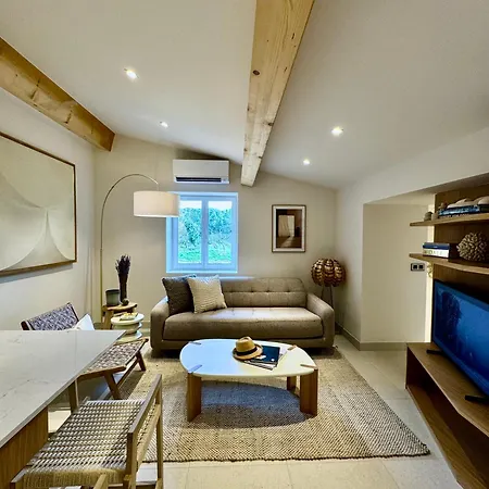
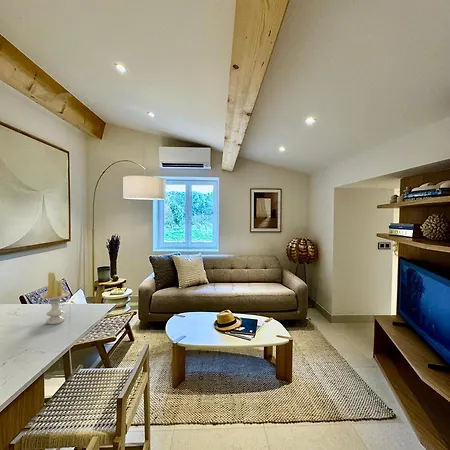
+ candle [40,271,71,325]
